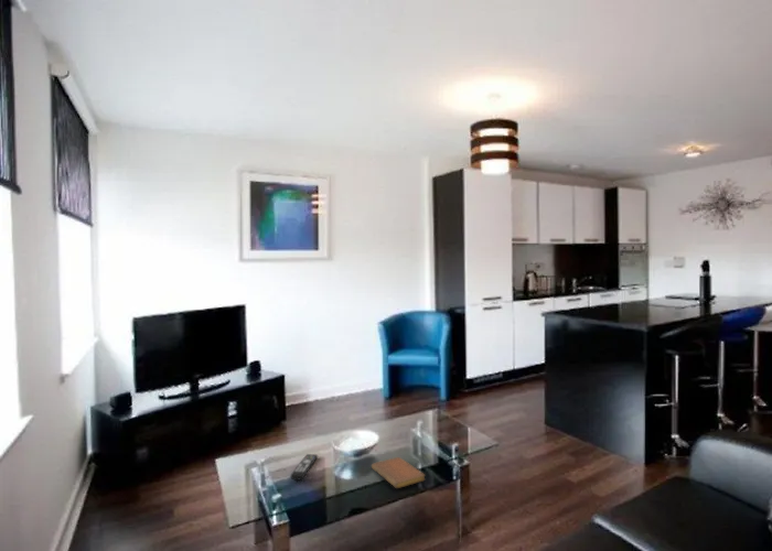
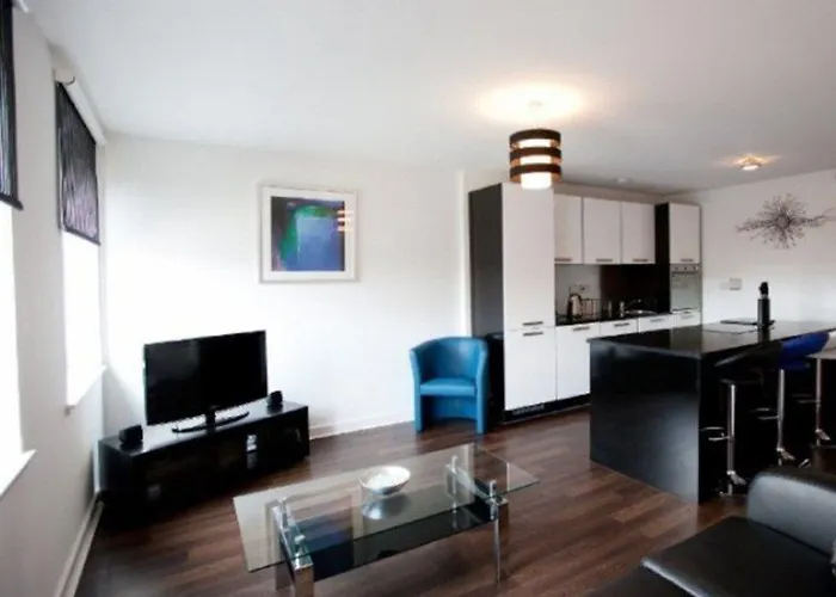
- notebook [371,456,426,489]
- remote control [289,453,319,480]
